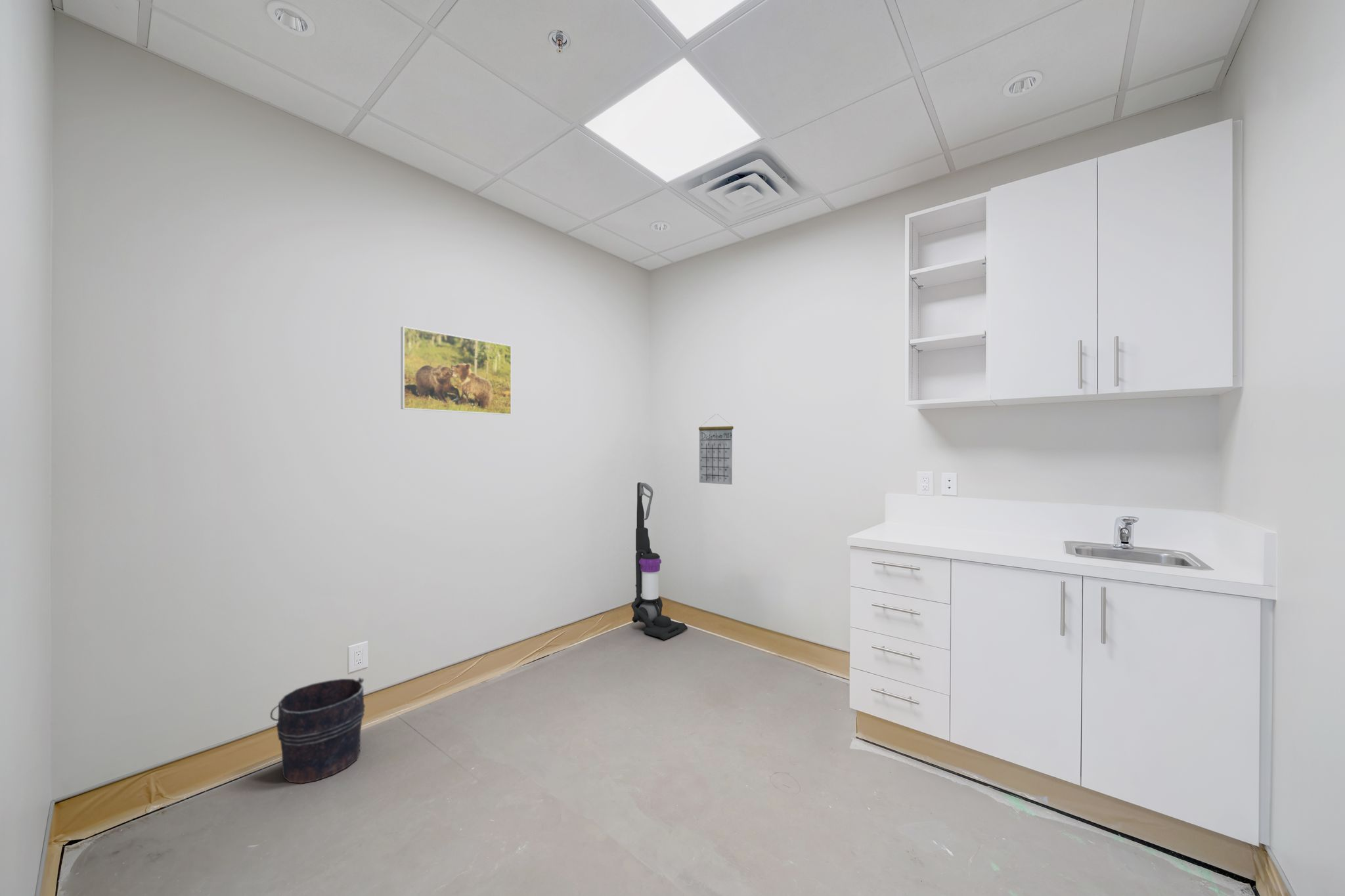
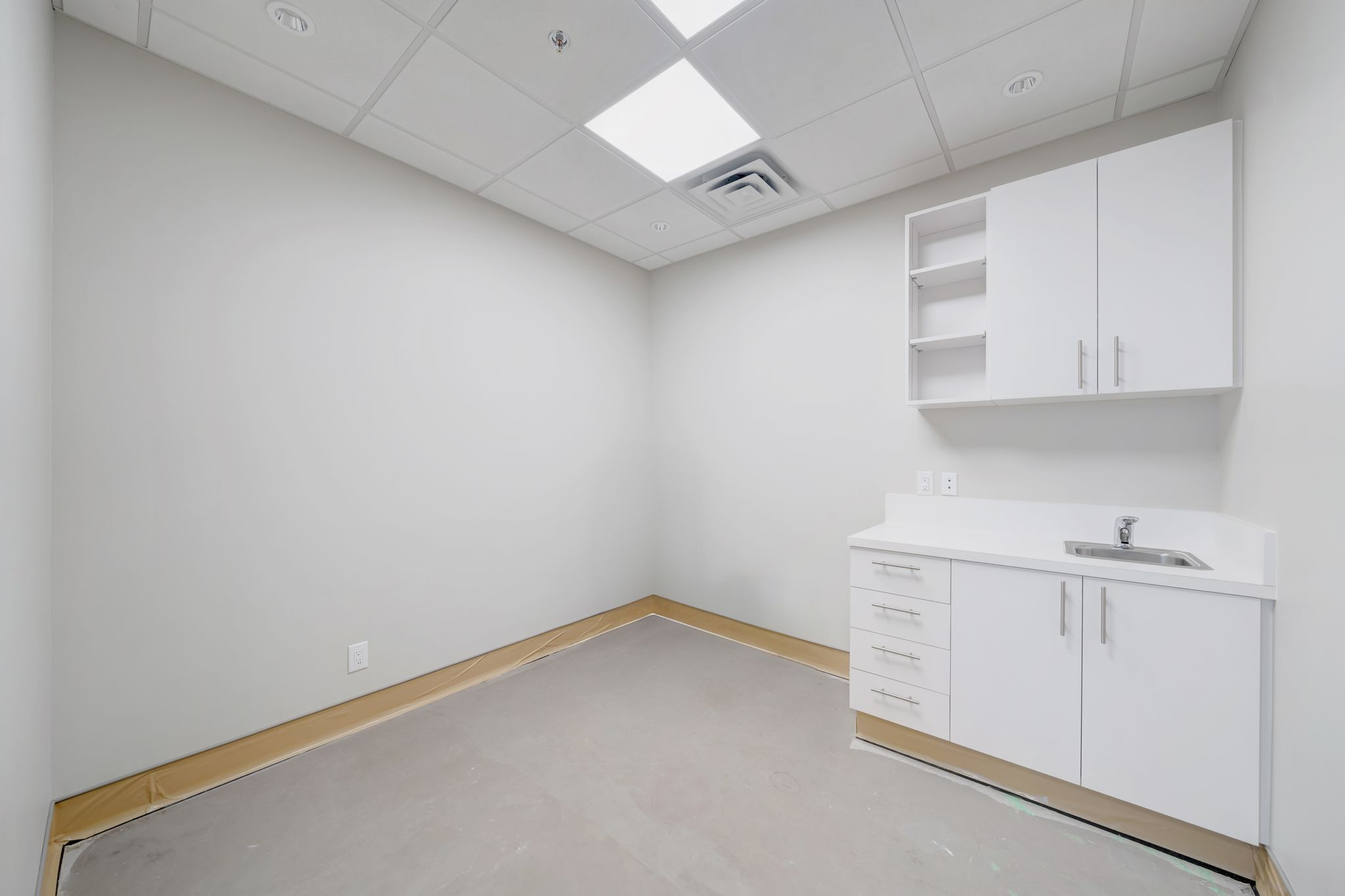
- bucket [270,677,366,784]
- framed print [400,326,512,416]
- calendar [698,414,734,485]
- vacuum cleaner [630,482,688,641]
